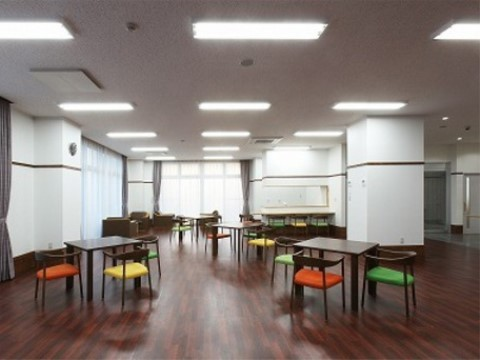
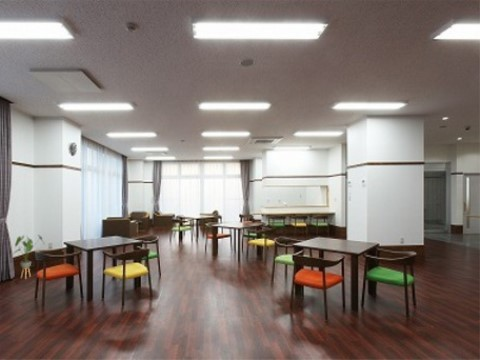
+ house plant [13,234,46,280]
